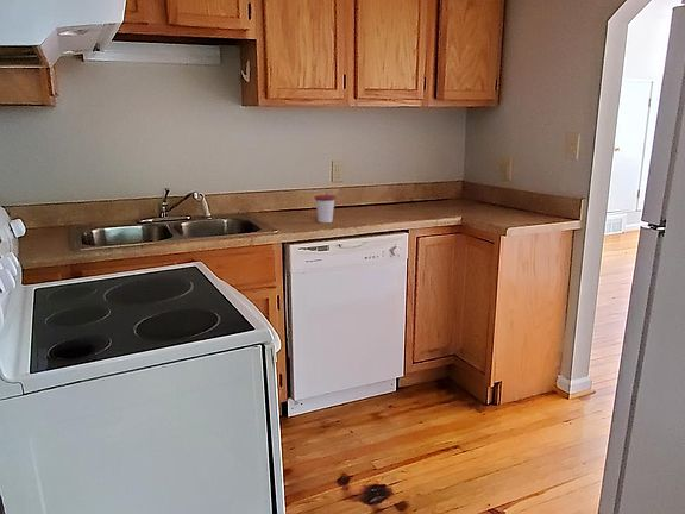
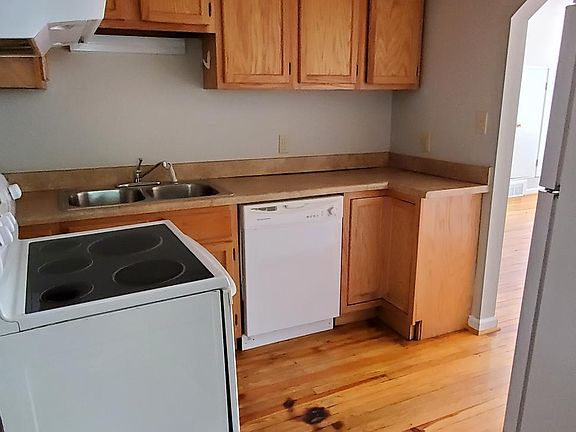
- cup [314,194,337,224]
